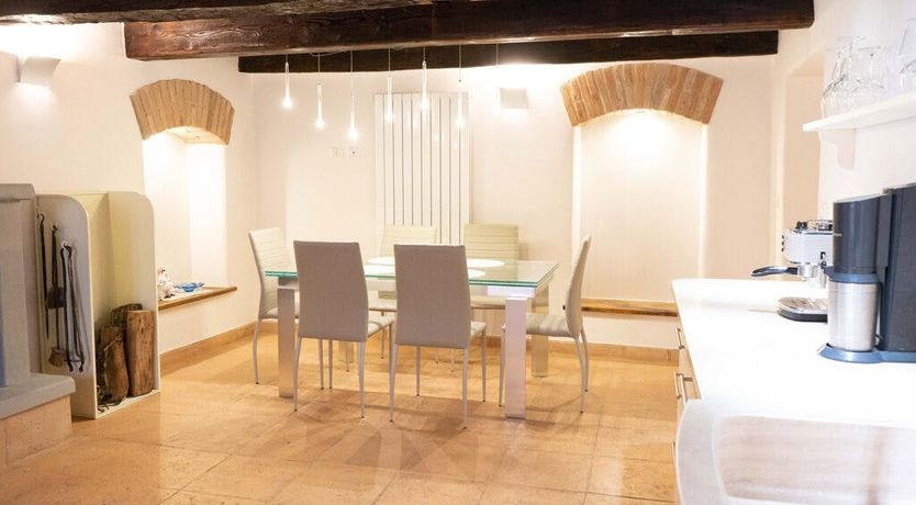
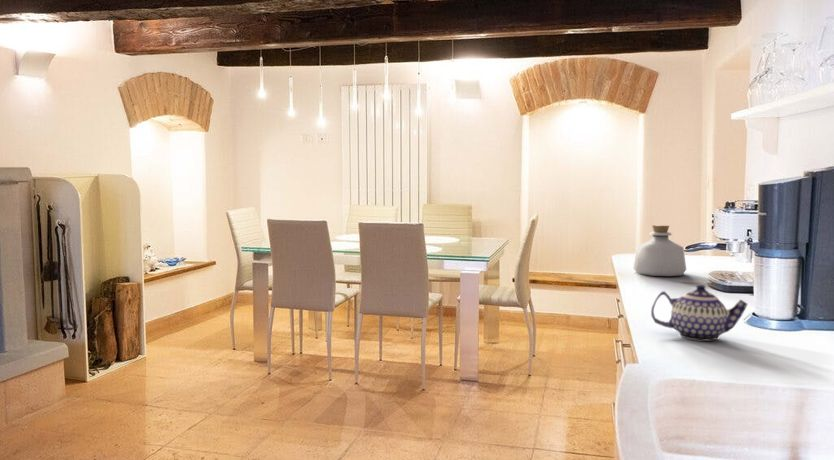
+ bottle [632,224,687,277]
+ teapot [650,284,748,342]
